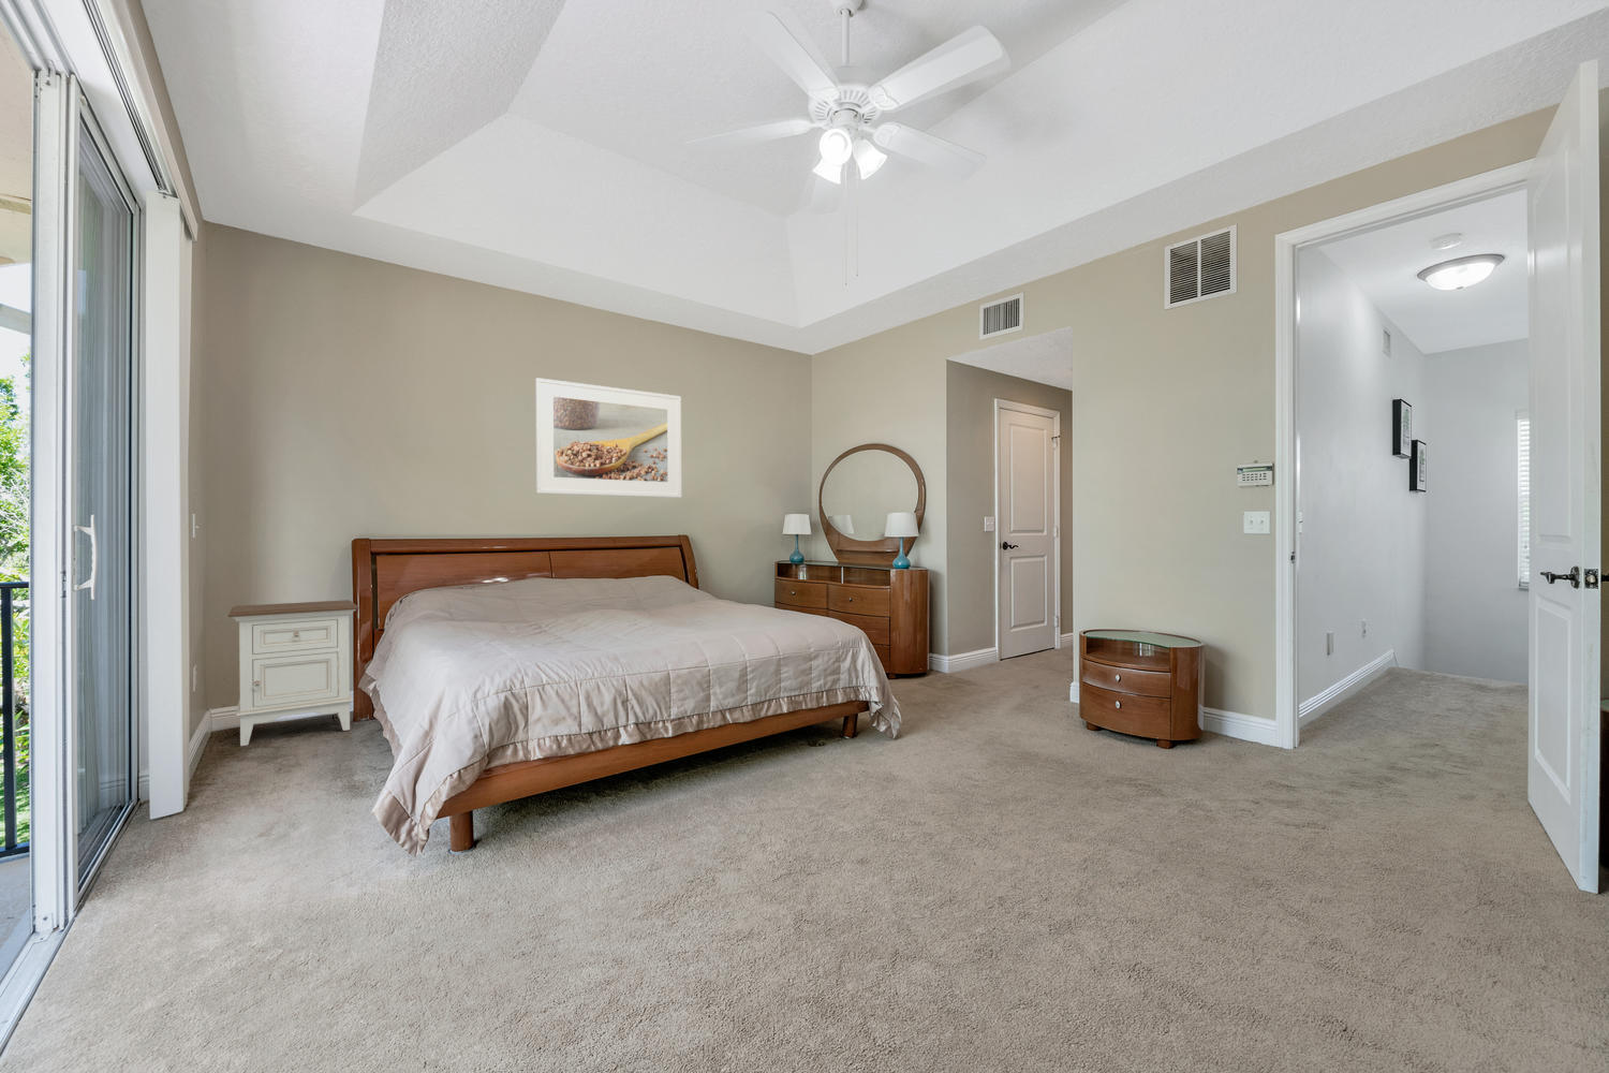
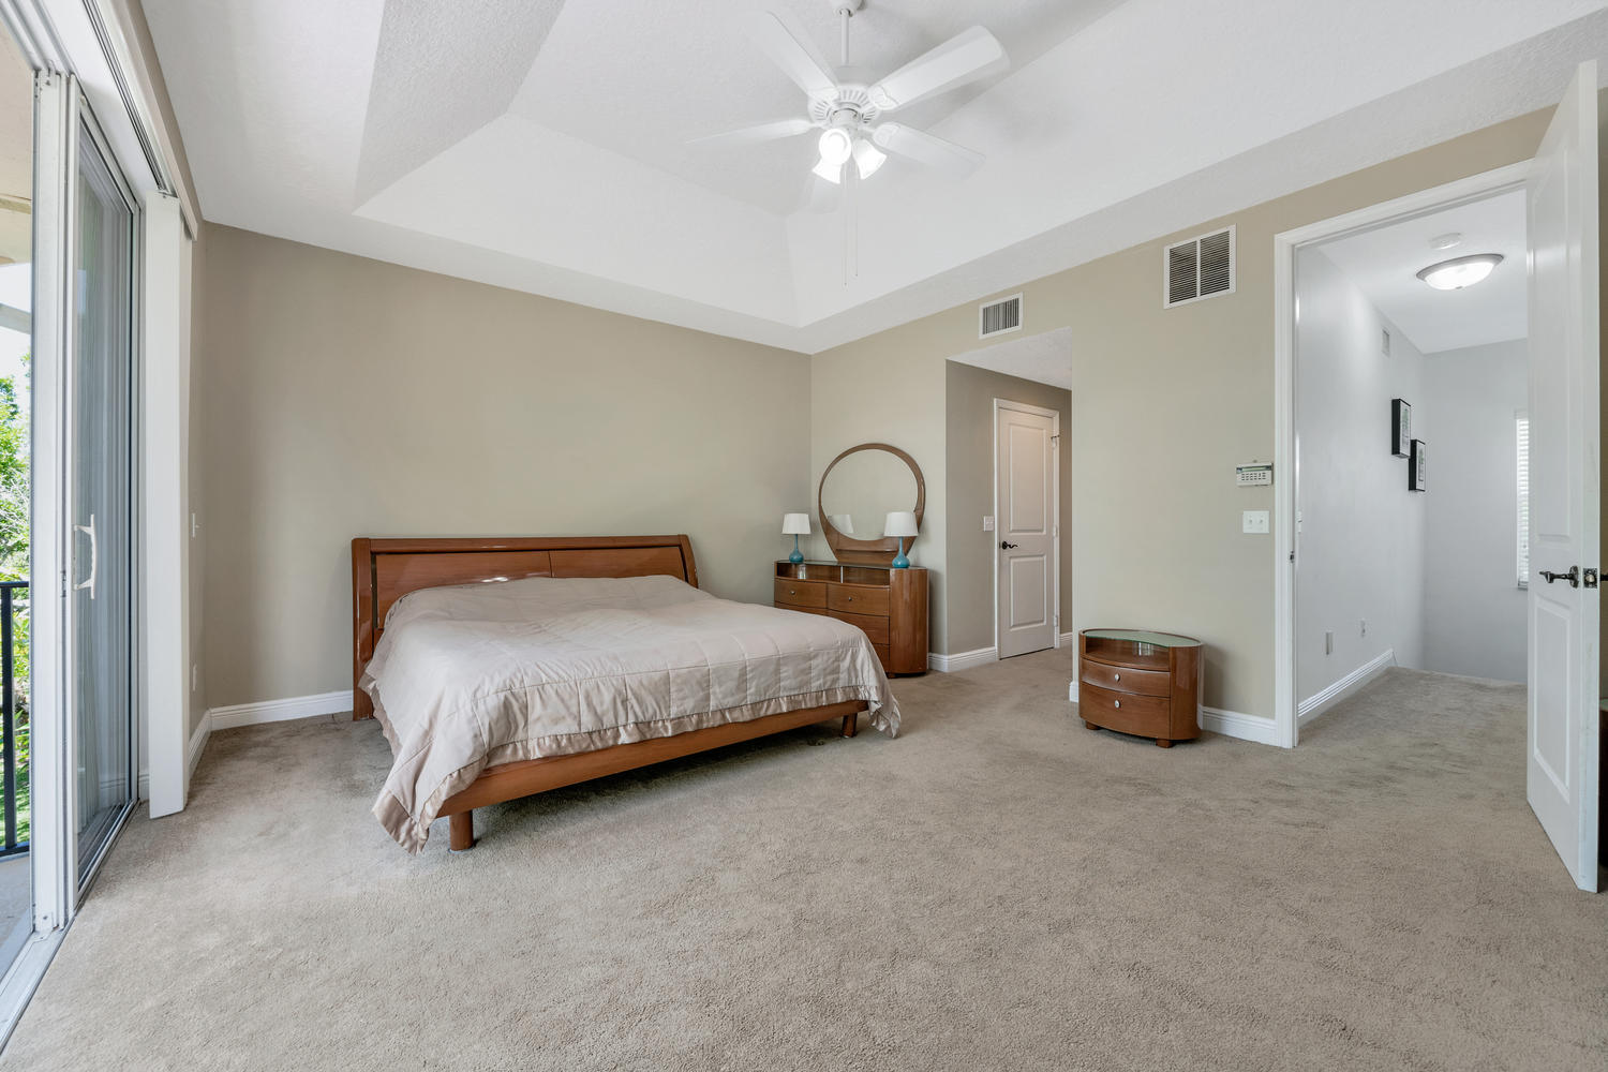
- nightstand [227,599,359,747]
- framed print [534,376,682,499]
